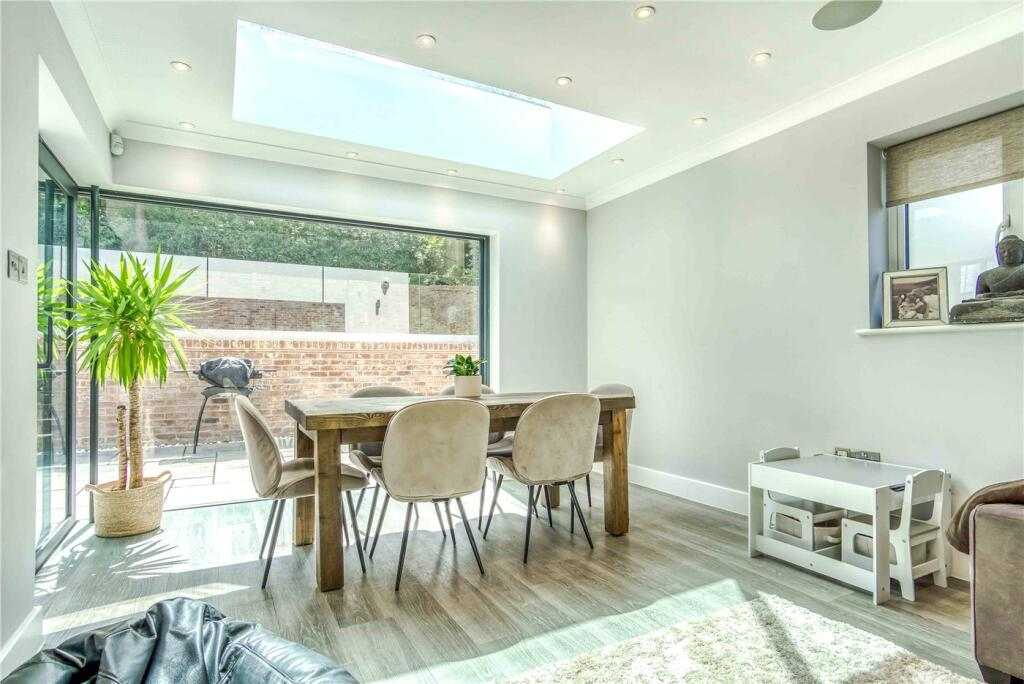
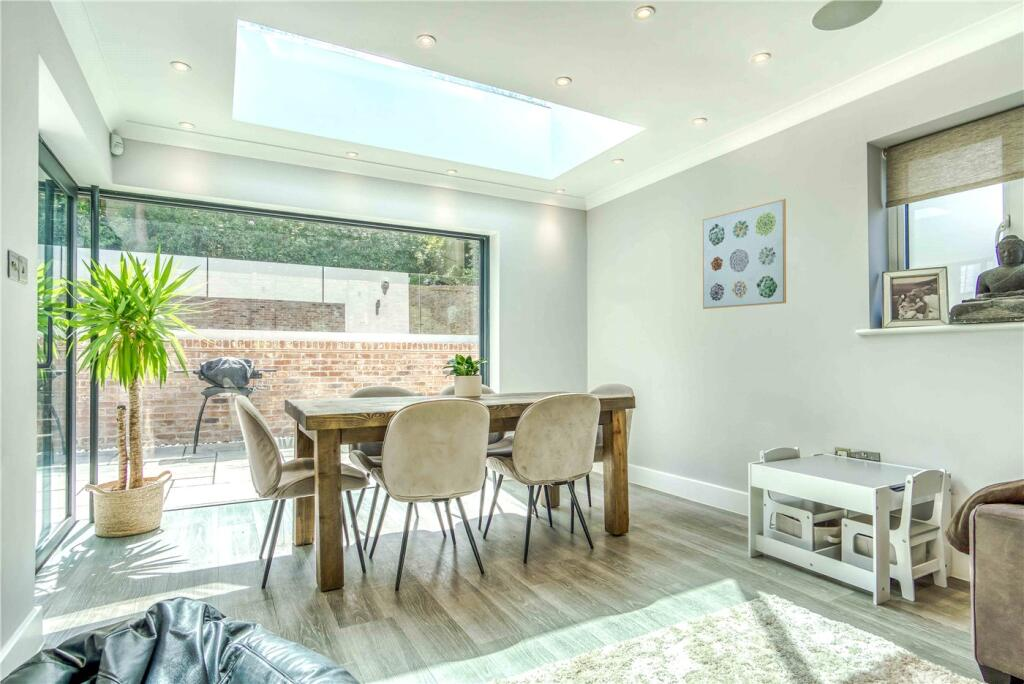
+ wall art [702,198,787,310]
